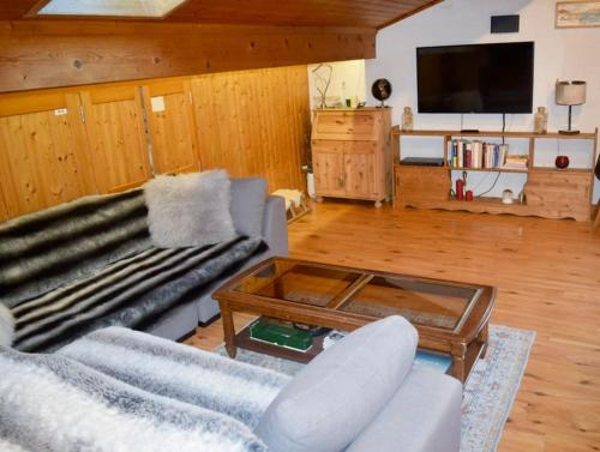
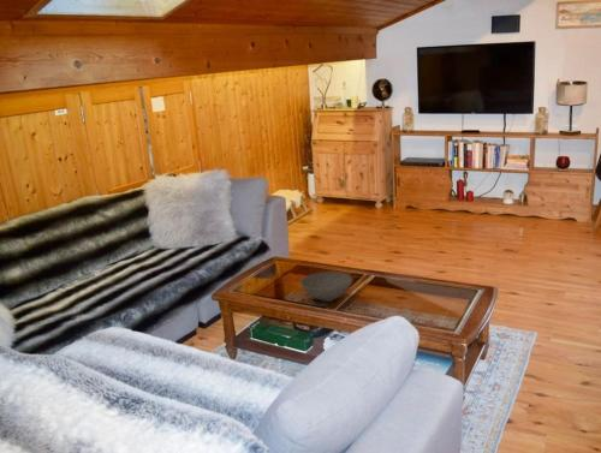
+ bowl [299,270,353,303]
